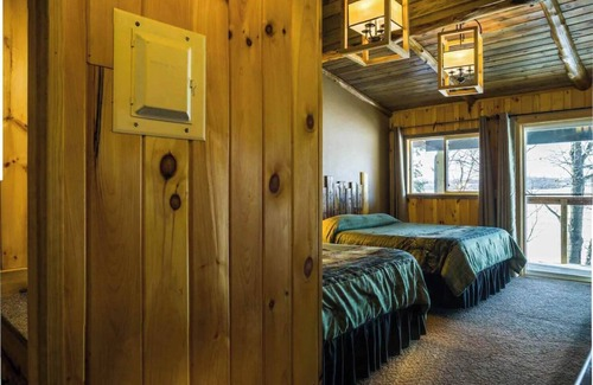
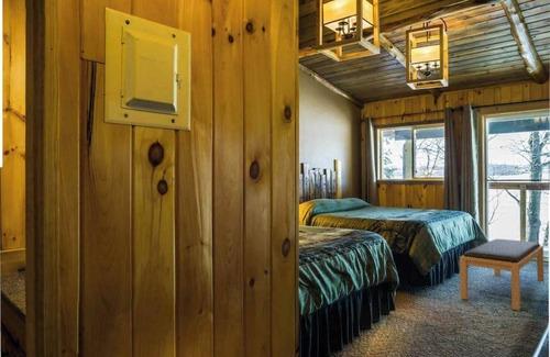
+ bench [459,238,546,312]
